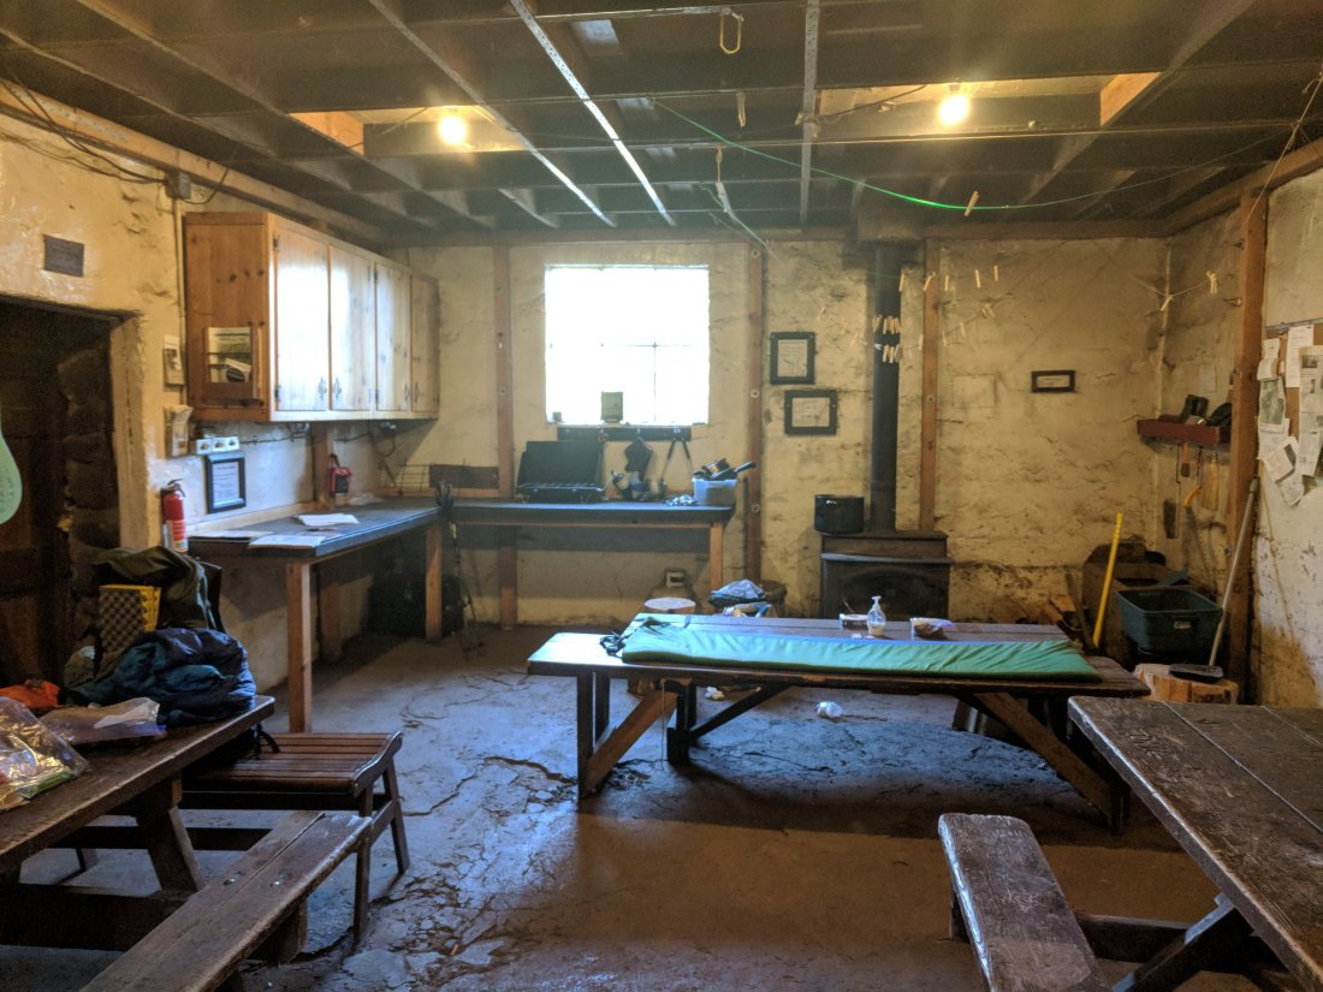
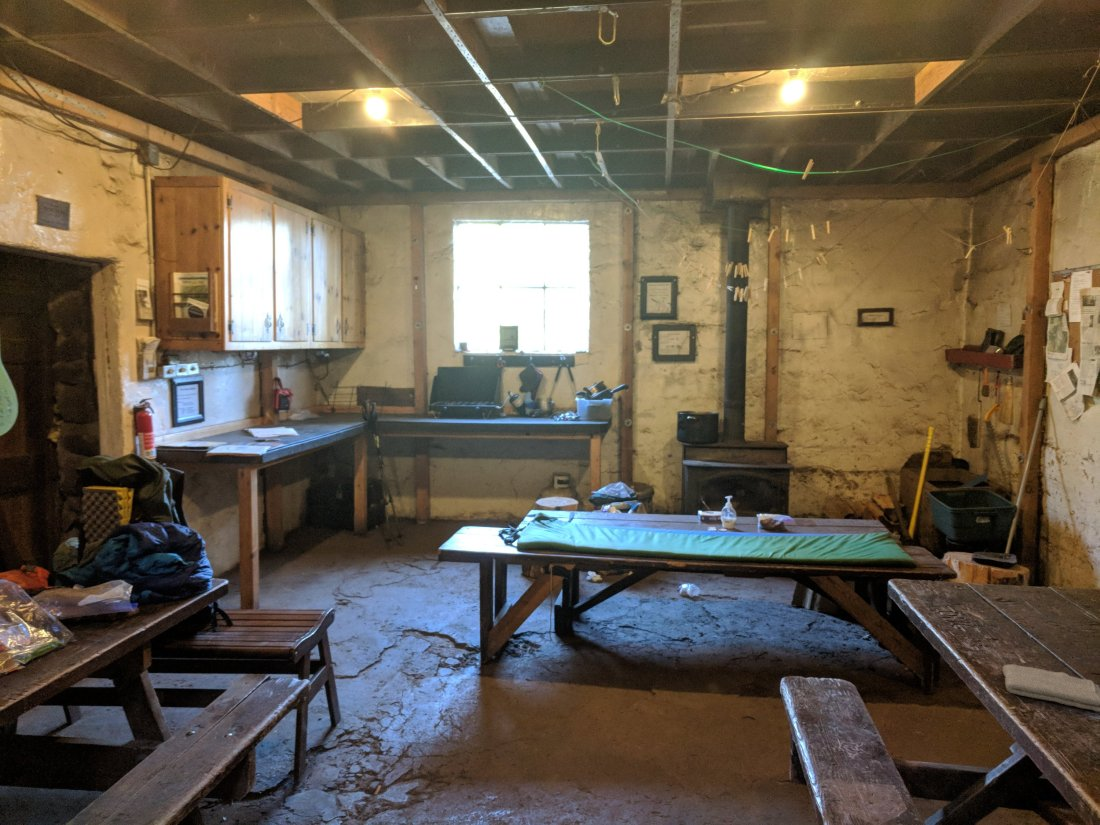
+ washcloth [1002,663,1100,713]
